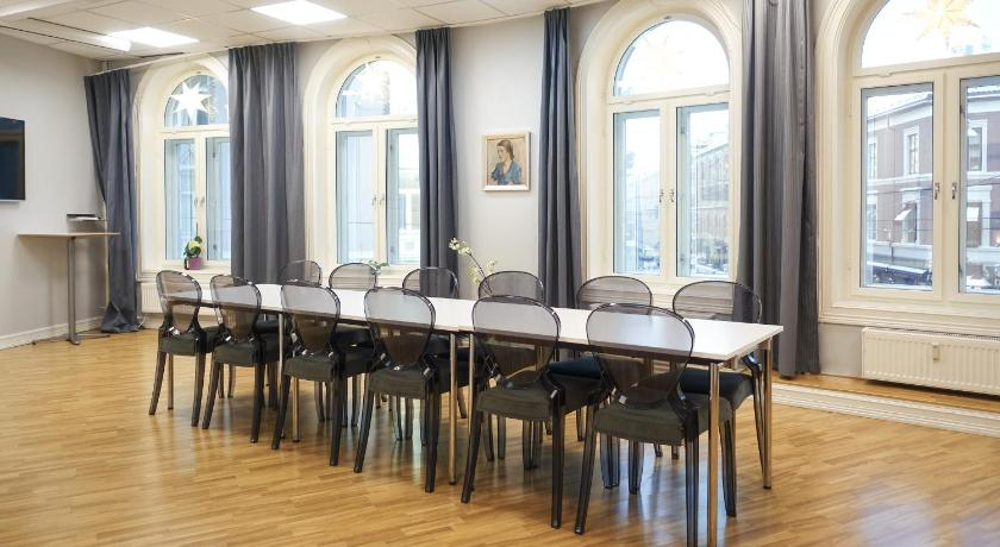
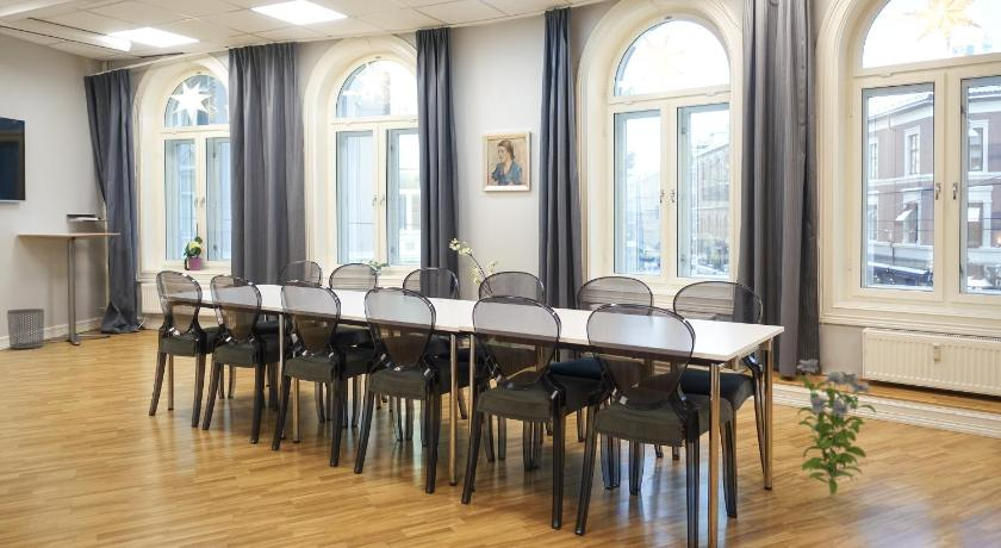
+ waste bin [6,307,45,349]
+ decorative plant [792,359,877,497]
